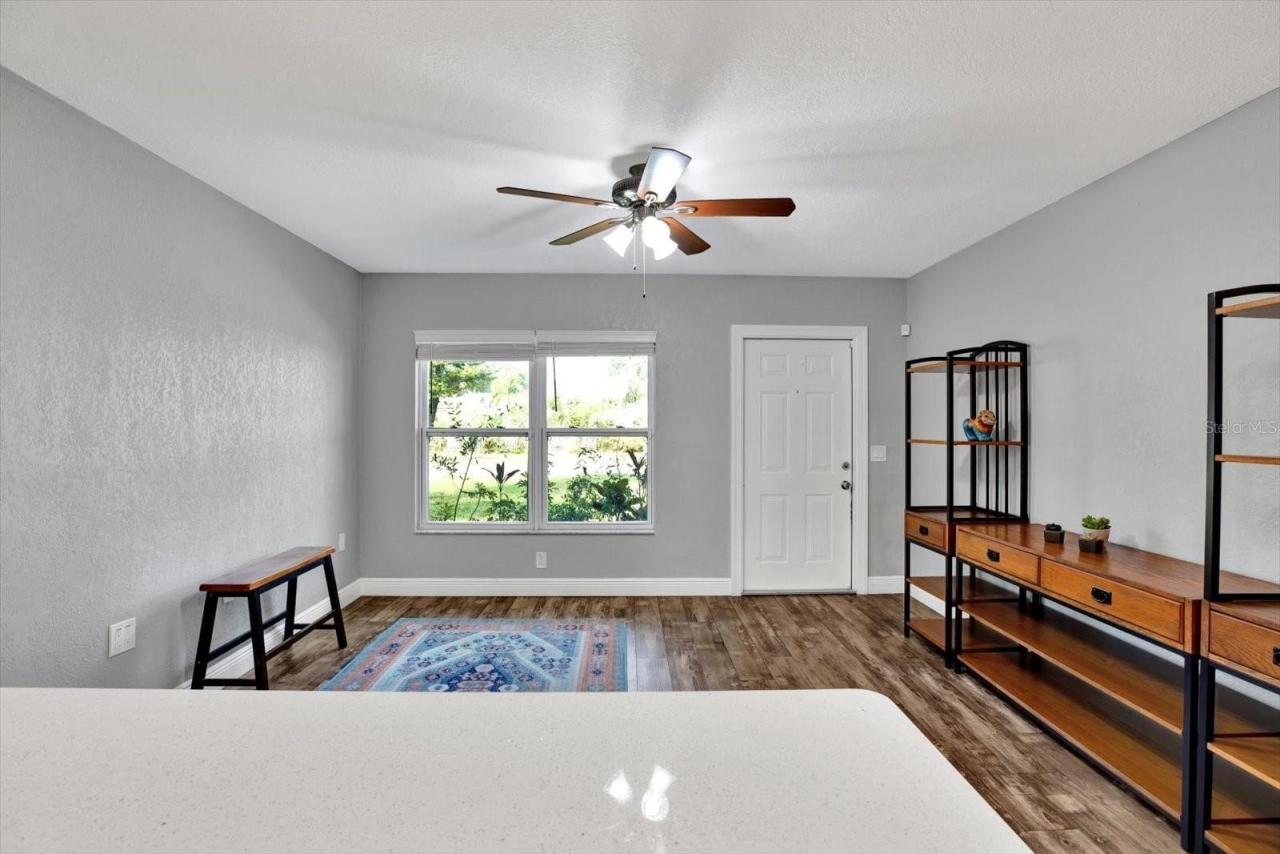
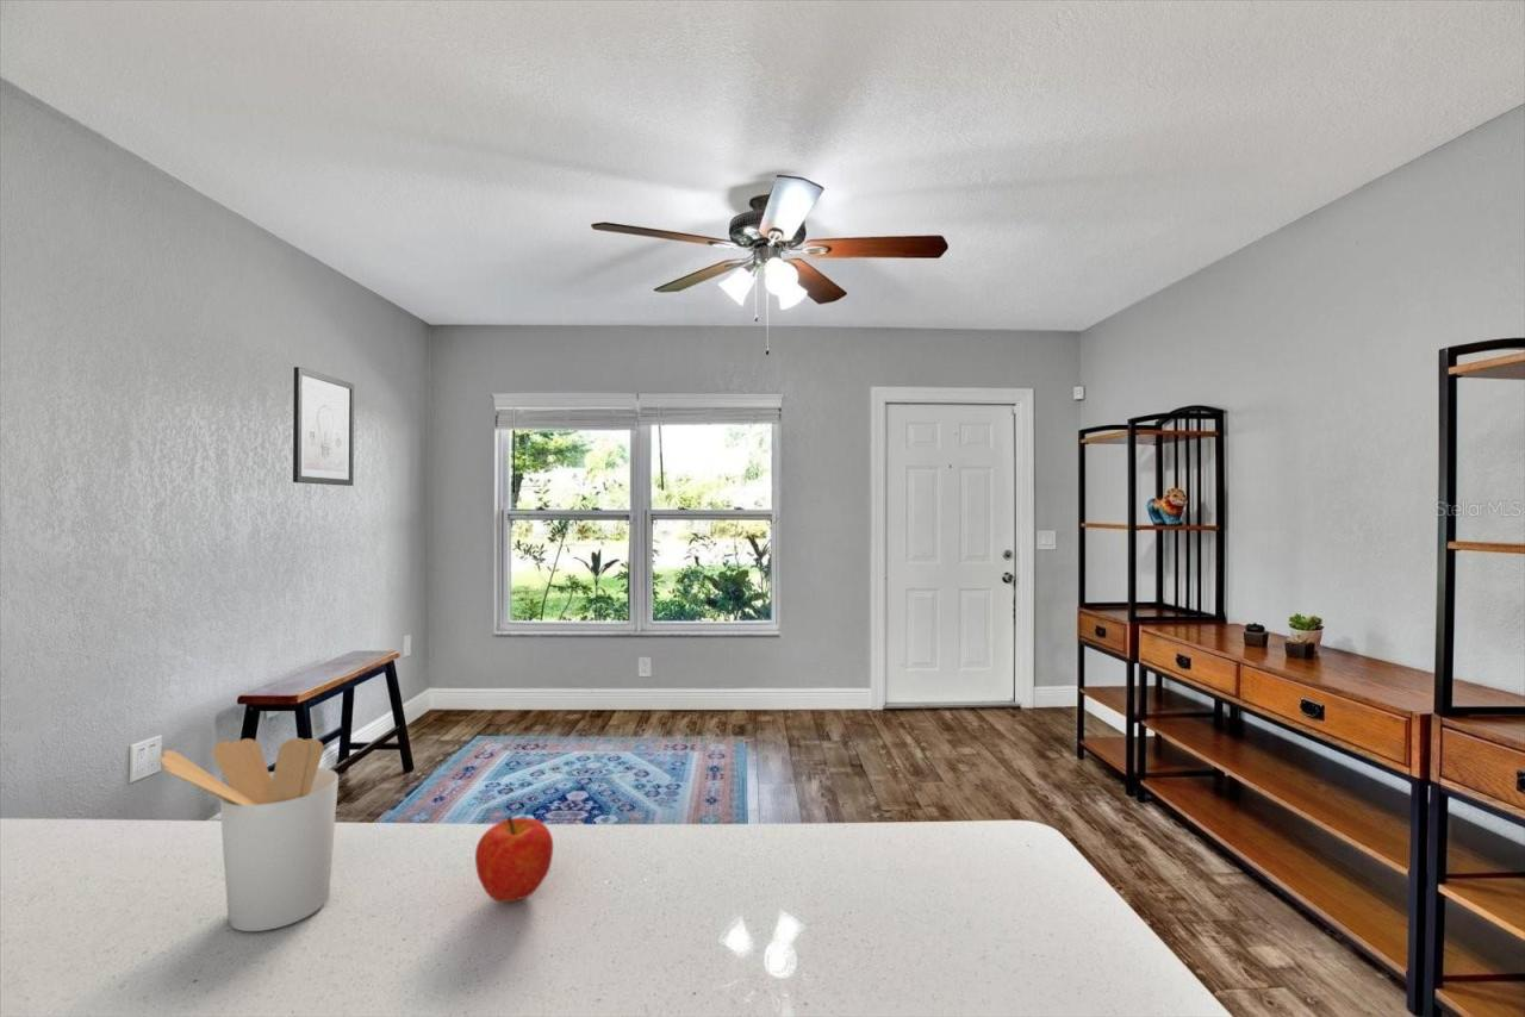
+ wall art [292,366,355,487]
+ utensil holder [158,737,340,932]
+ fruit [474,815,554,904]
